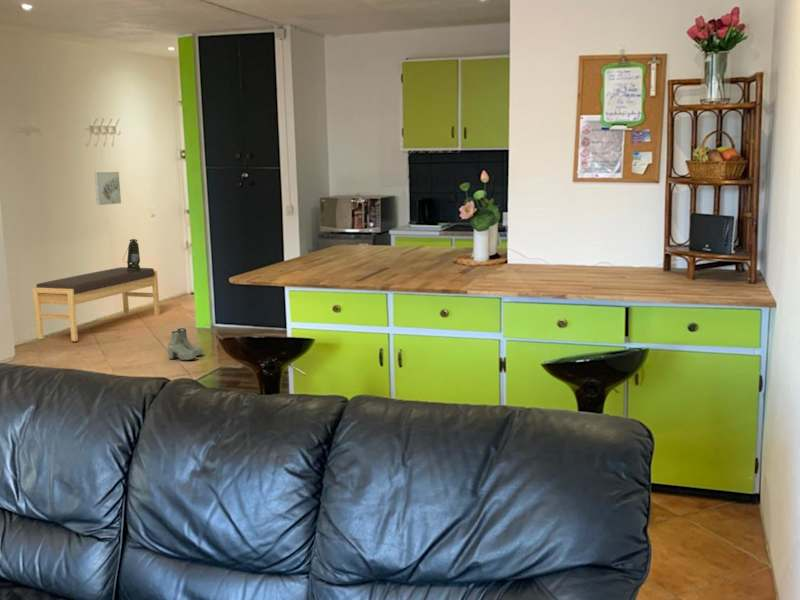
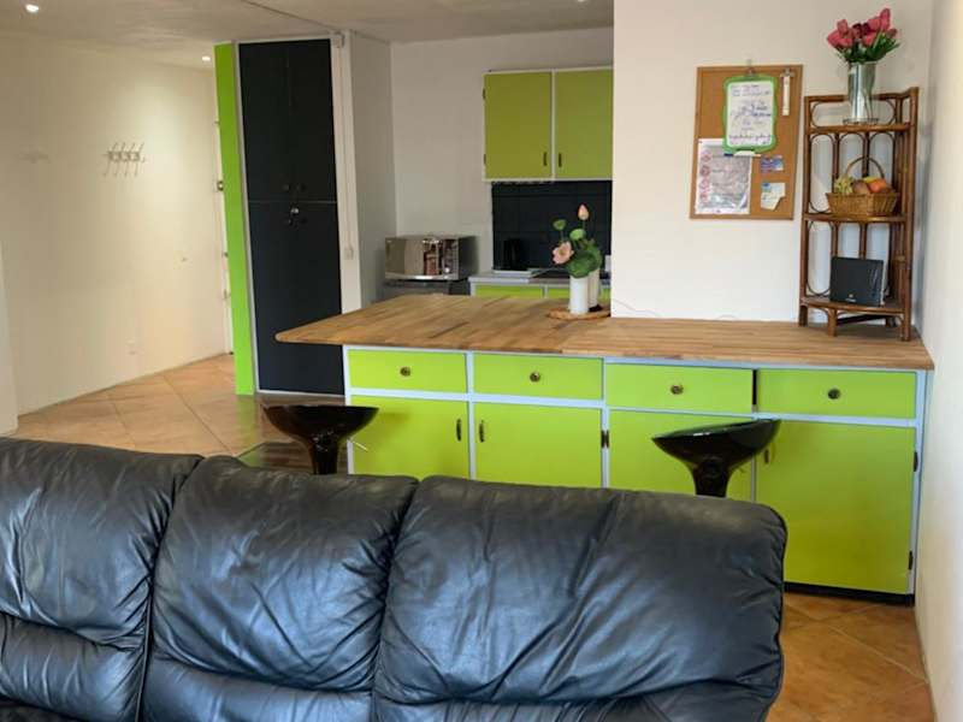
- wall art [93,171,122,206]
- lantern [122,238,141,271]
- boots [167,327,204,361]
- bench [32,266,161,342]
